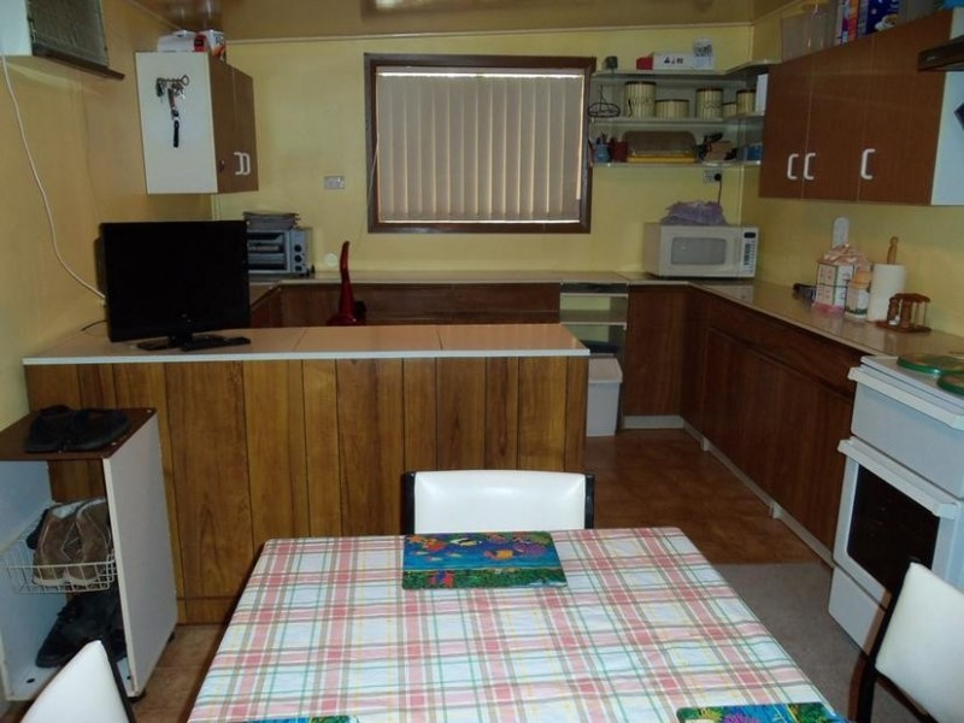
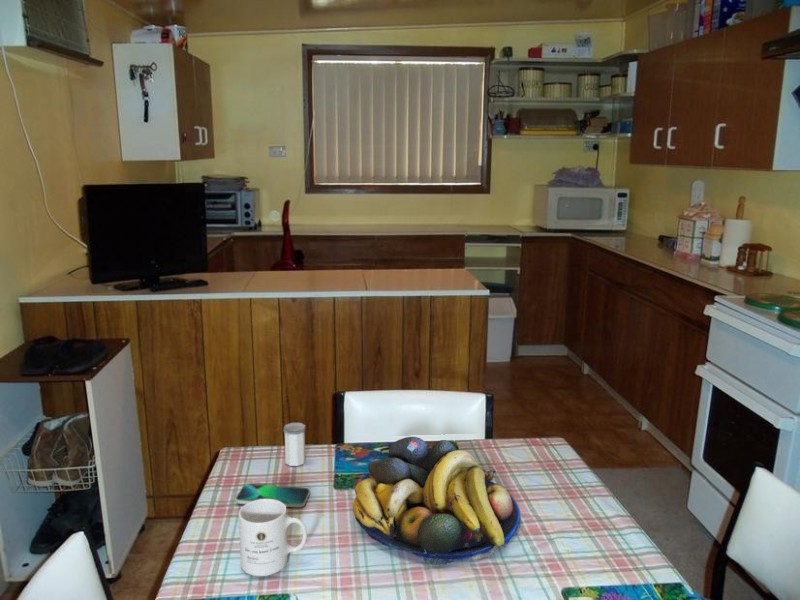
+ fruit bowl [352,436,521,567]
+ smartphone [235,483,311,508]
+ salt shaker [283,422,306,467]
+ mug [238,499,308,577]
